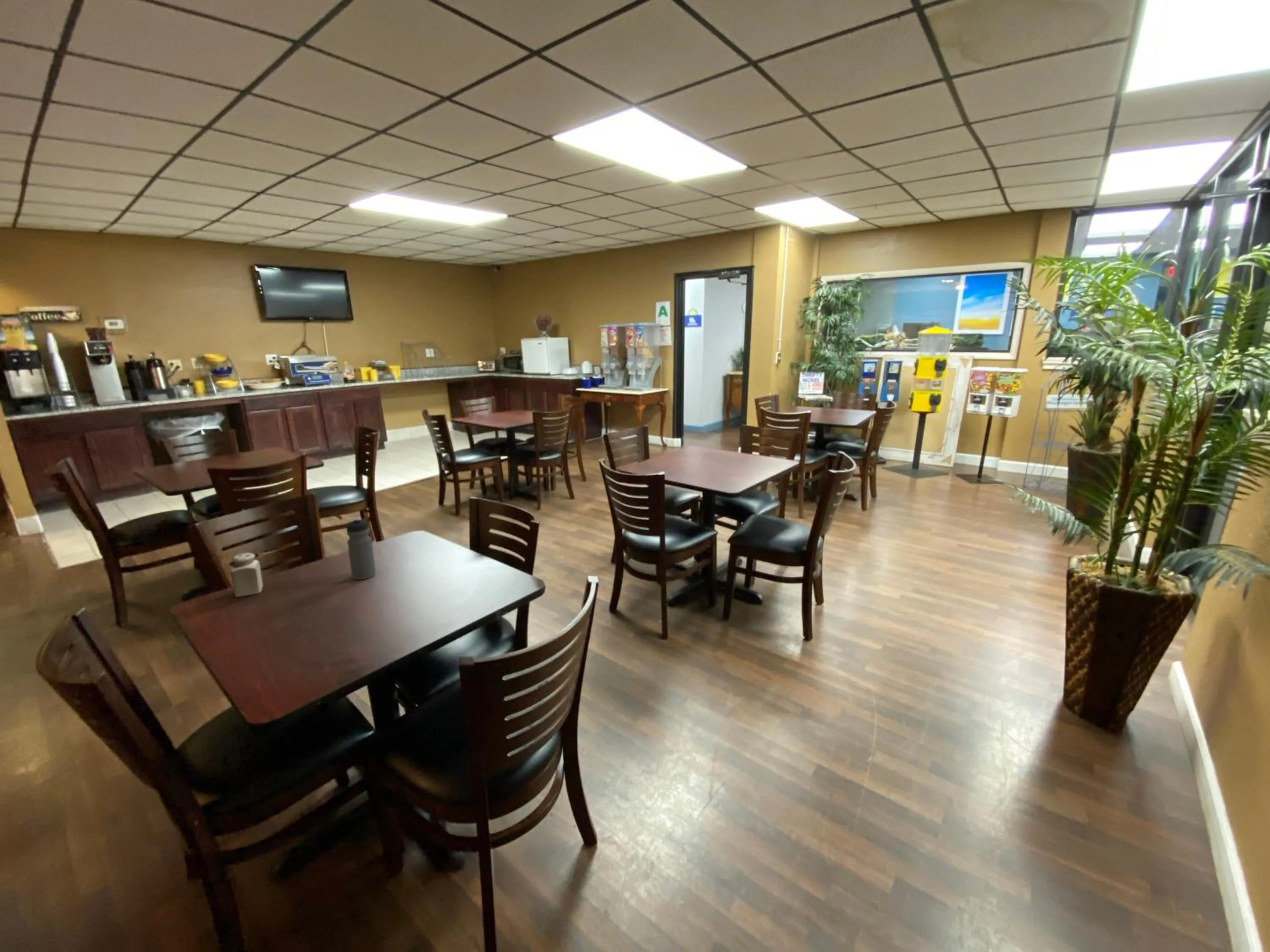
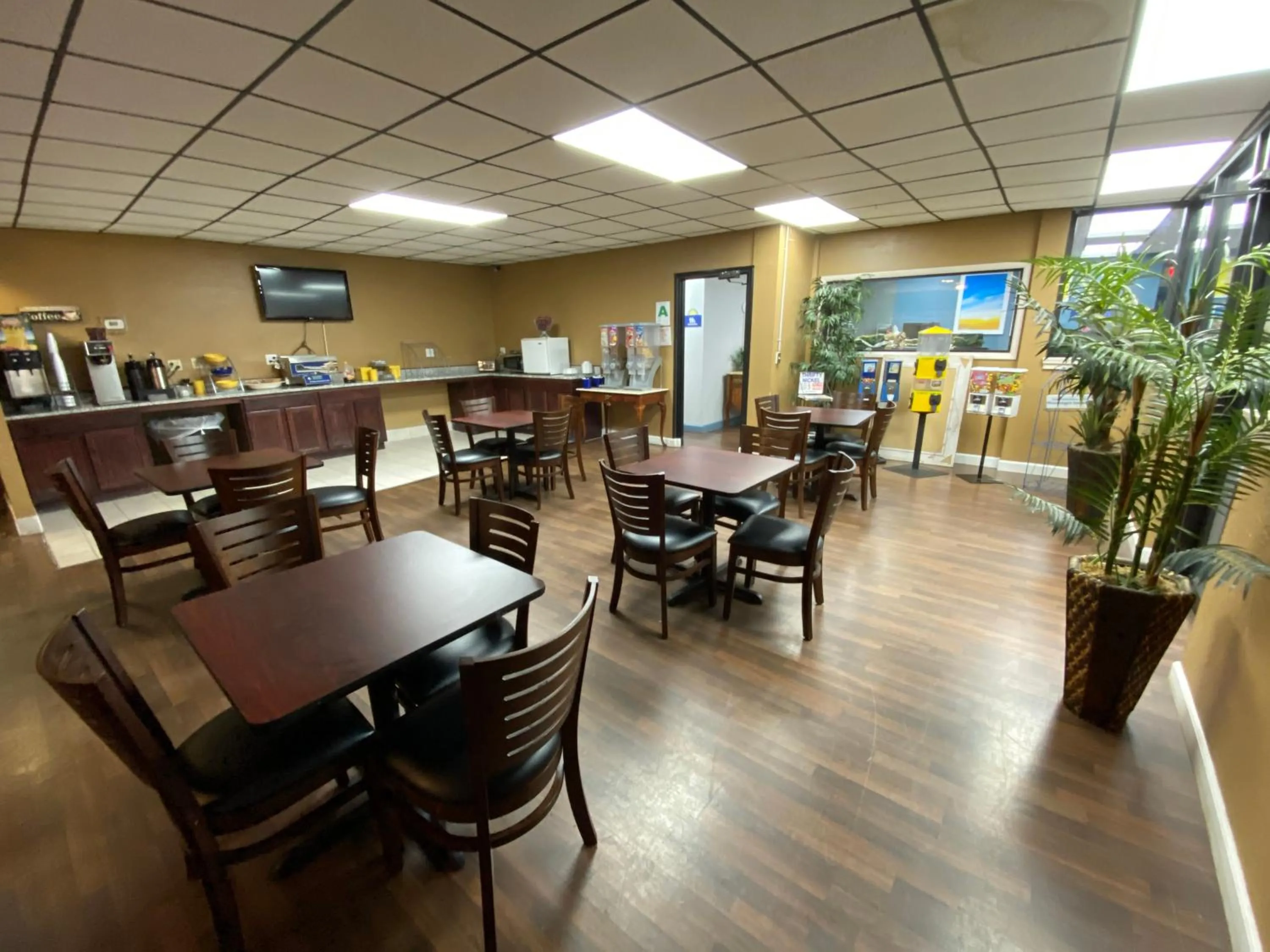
- water bottle [346,517,376,580]
- salt shaker [230,553,263,597]
